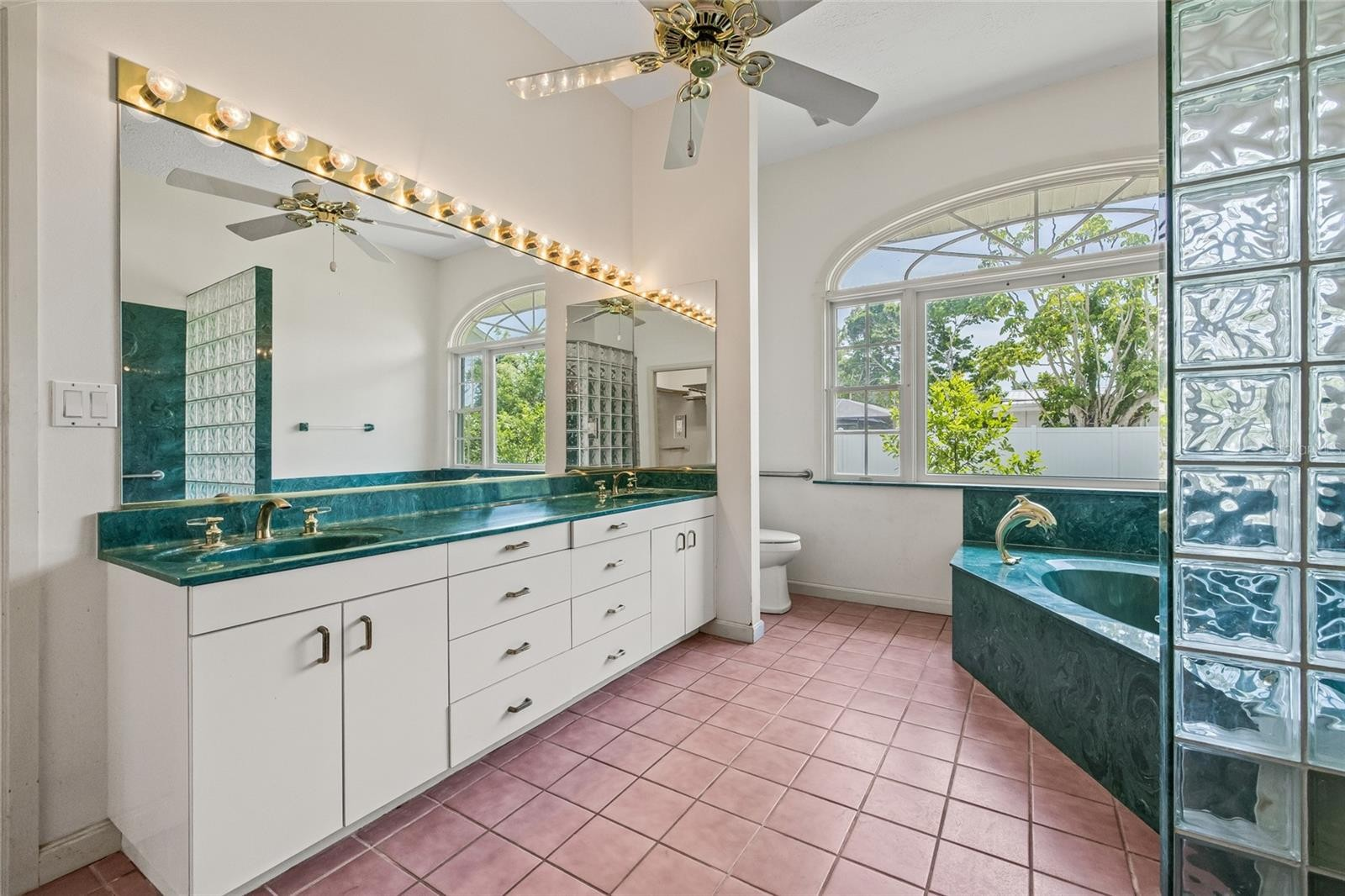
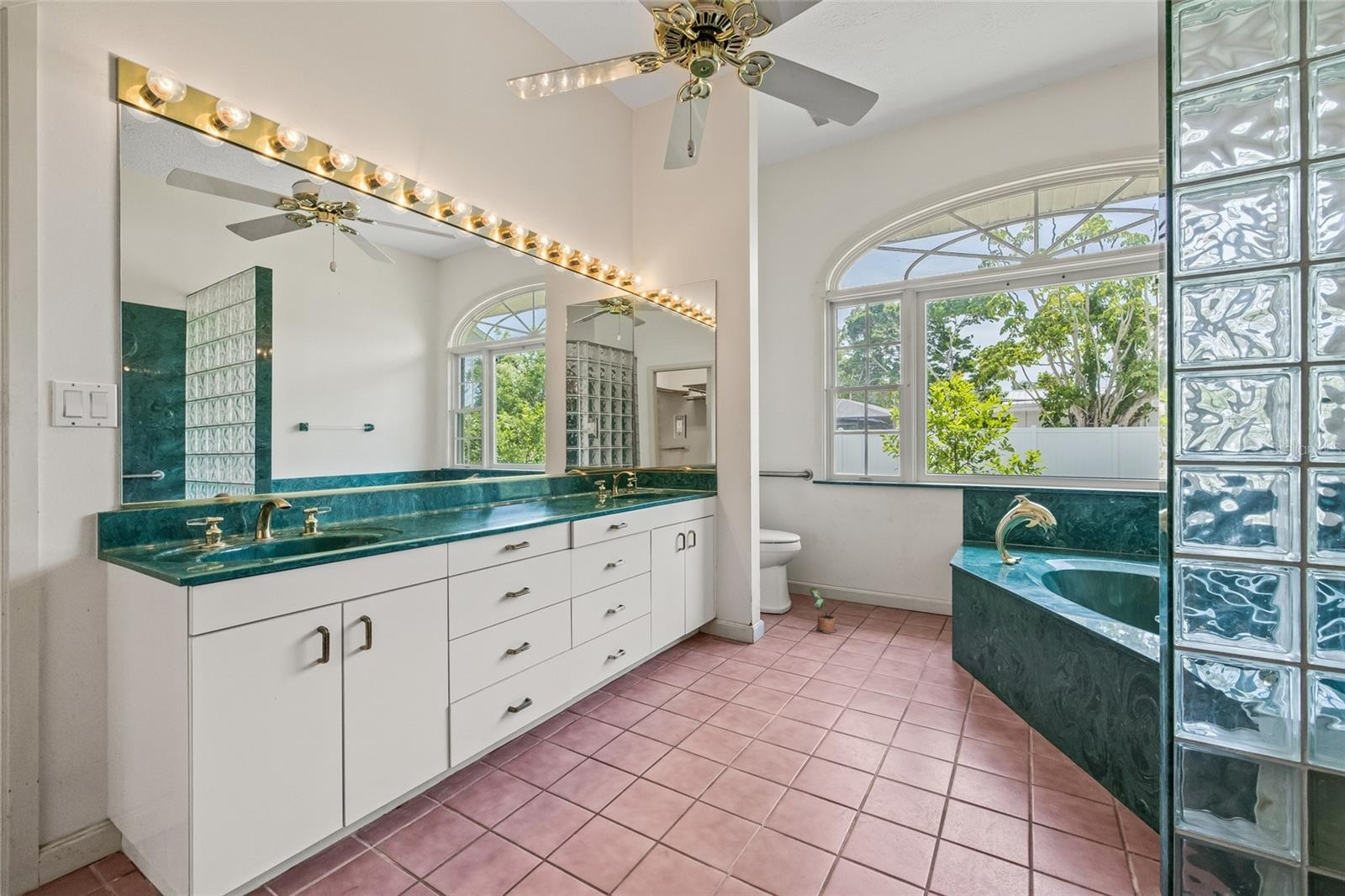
+ potted plant [810,588,837,634]
